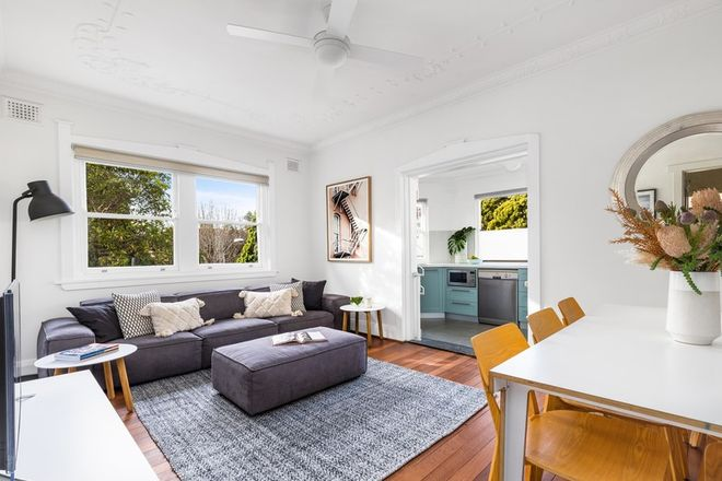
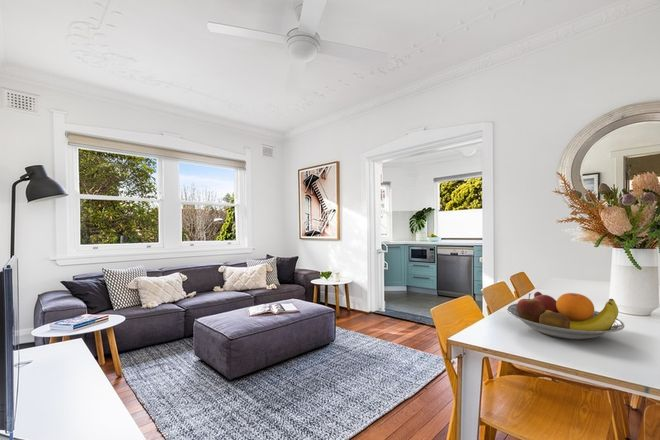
+ fruit bowl [506,291,625,341]
